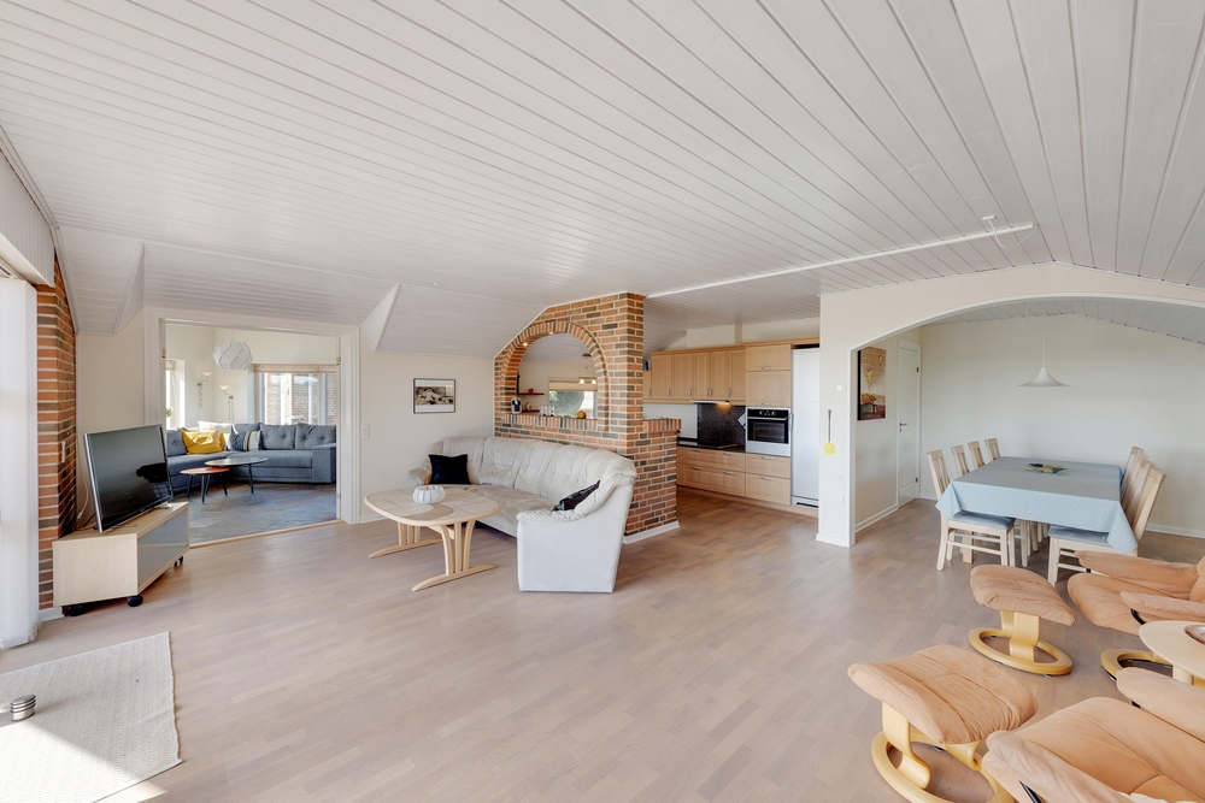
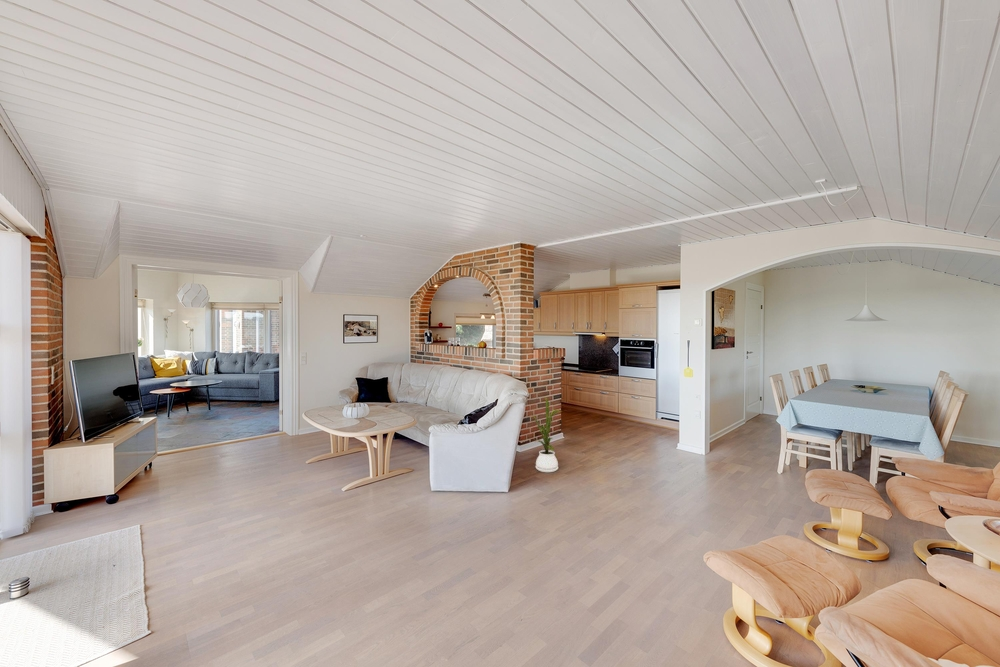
+ house plant [531,396,563,473]
